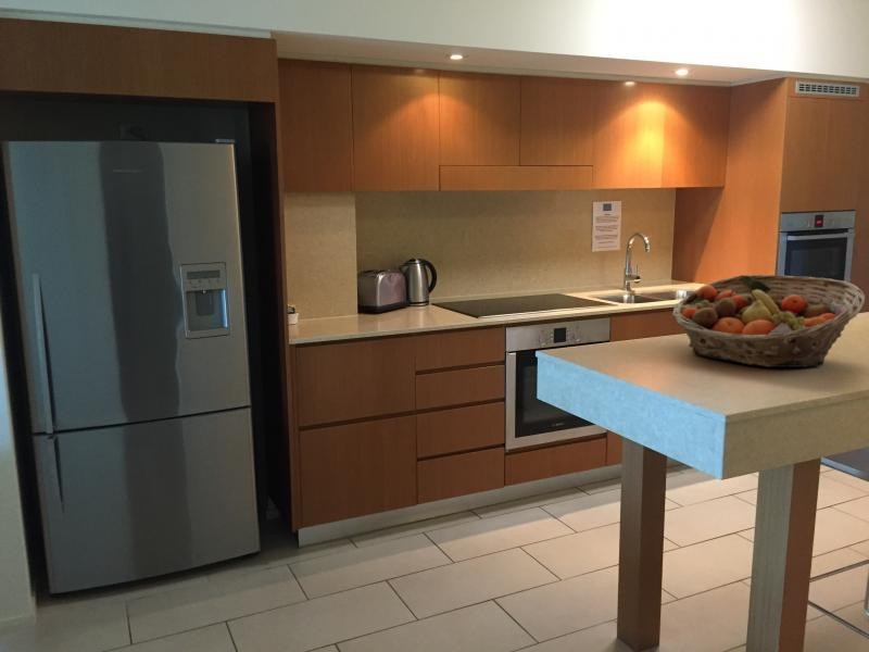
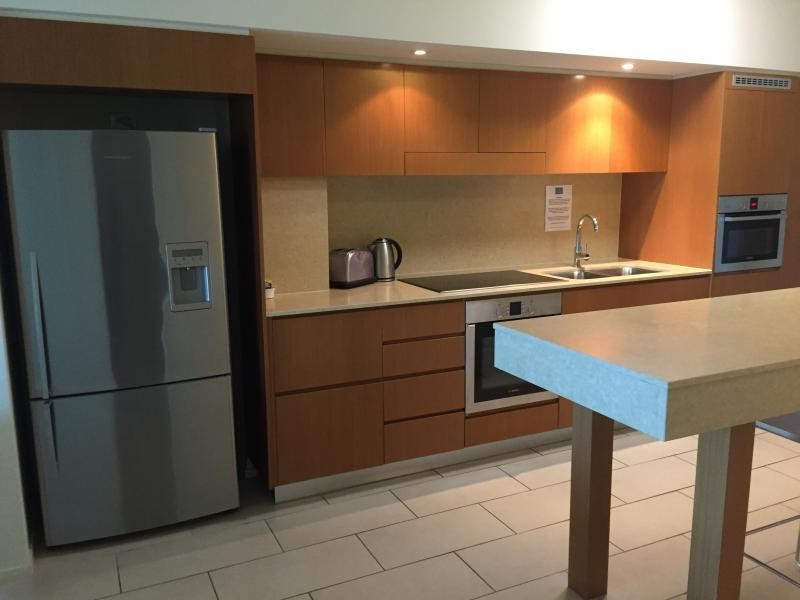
- fruit basket [671,274,866,368]
